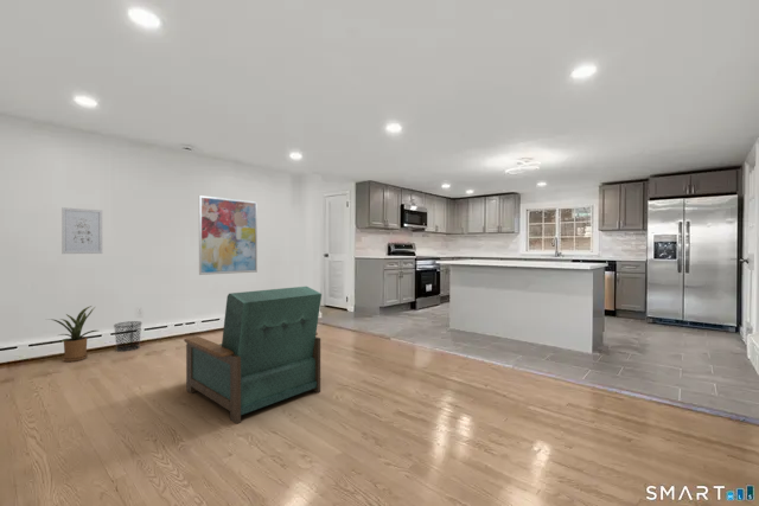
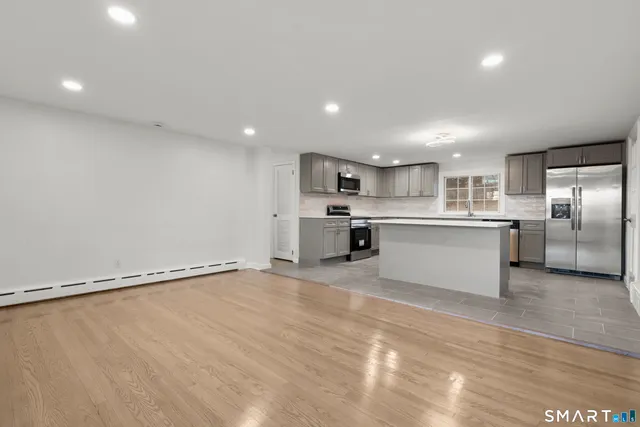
- waste bin [113,320,143,352]
- wall art [60,206,103,255]
- armchair [183,286,323,425]
- house plant [46,305,98,363]
- wall art [198,194,259,276]
